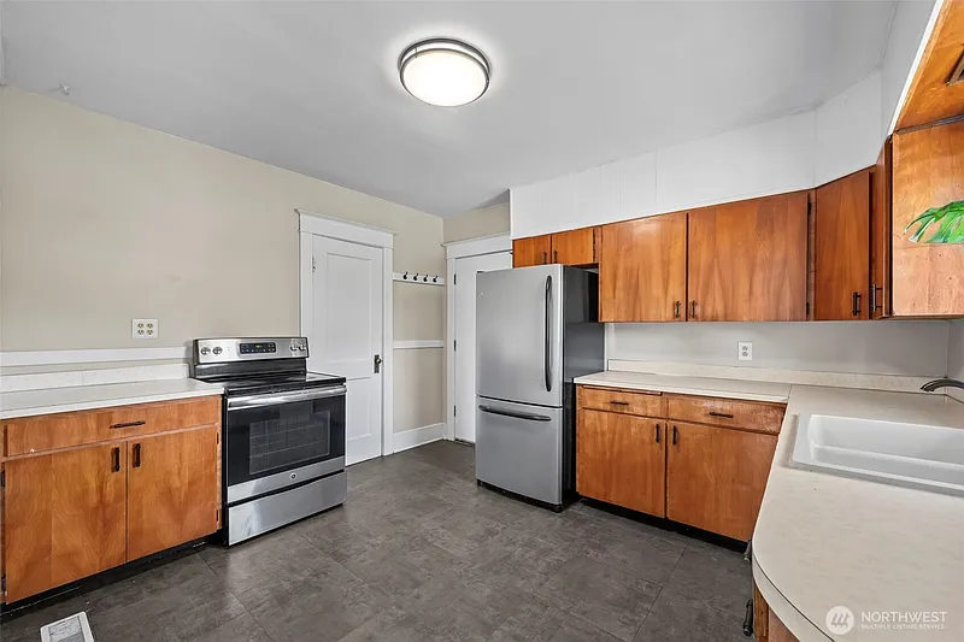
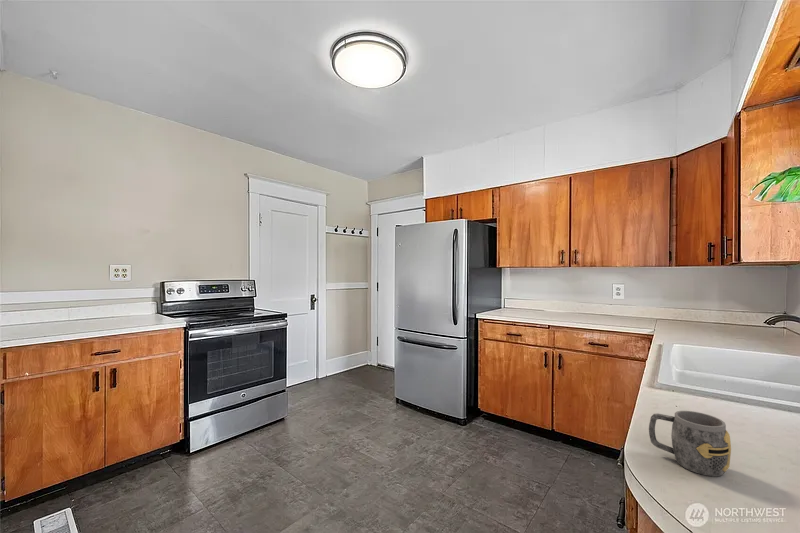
+ mug [648,410,732,477]
